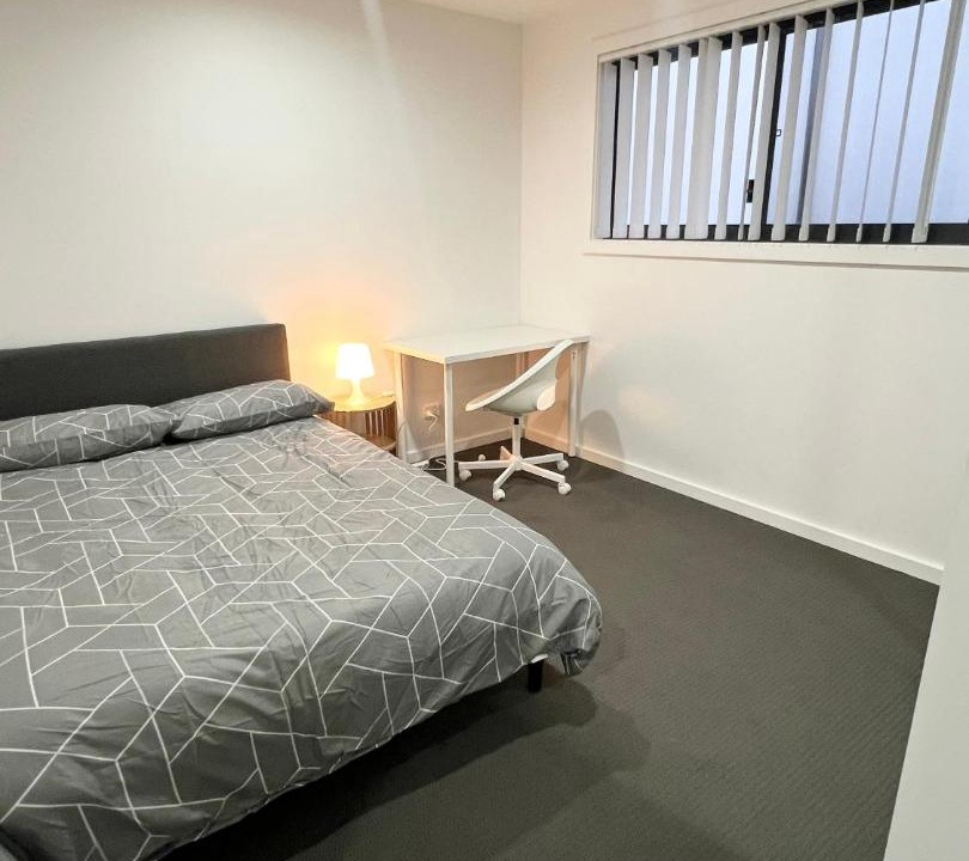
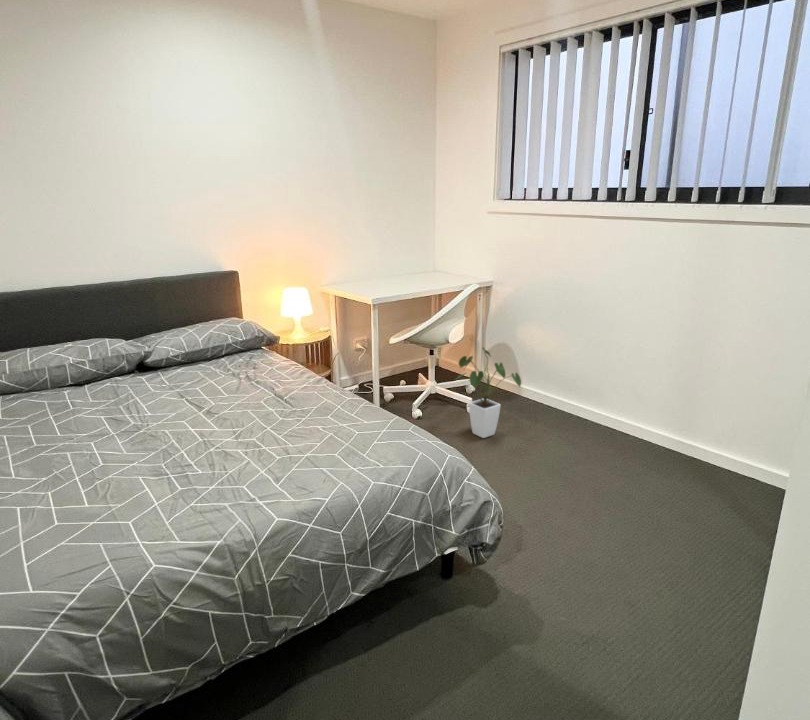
+ house plant [452,346,522,439]
